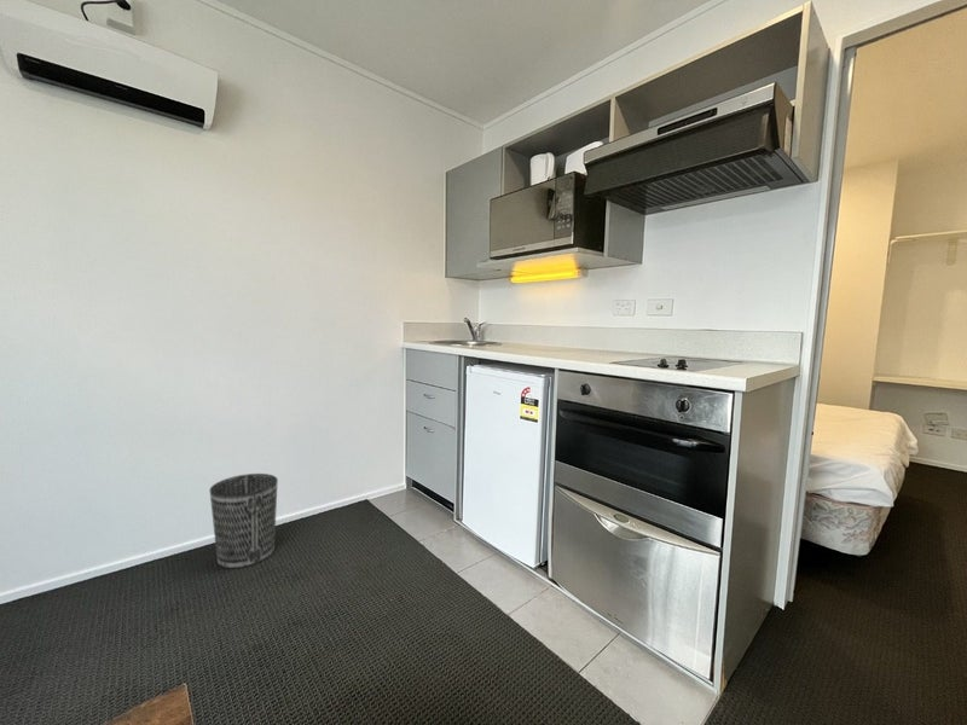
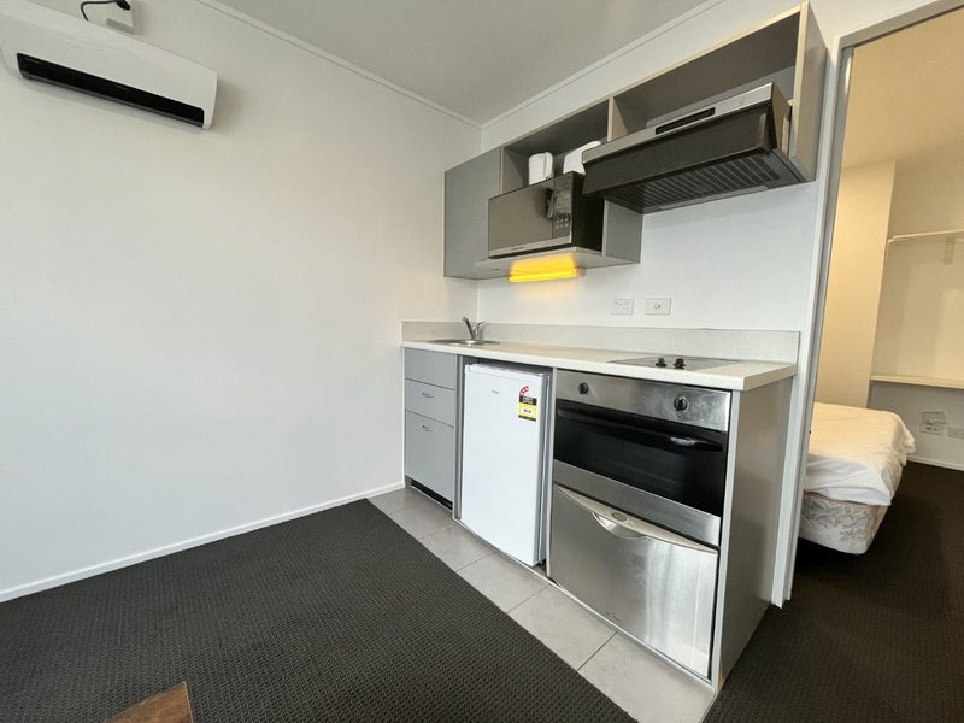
- wastebasket [209,472,279,569]
